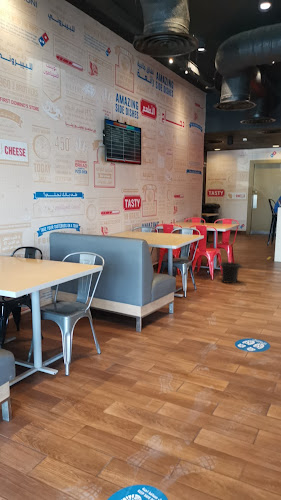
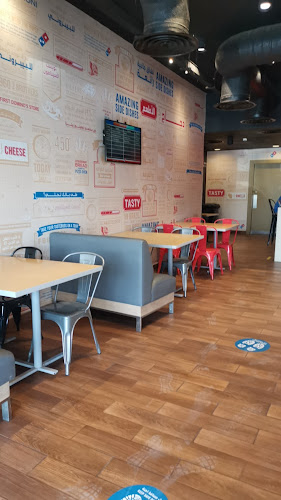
- trash can [219,261,243,284]
